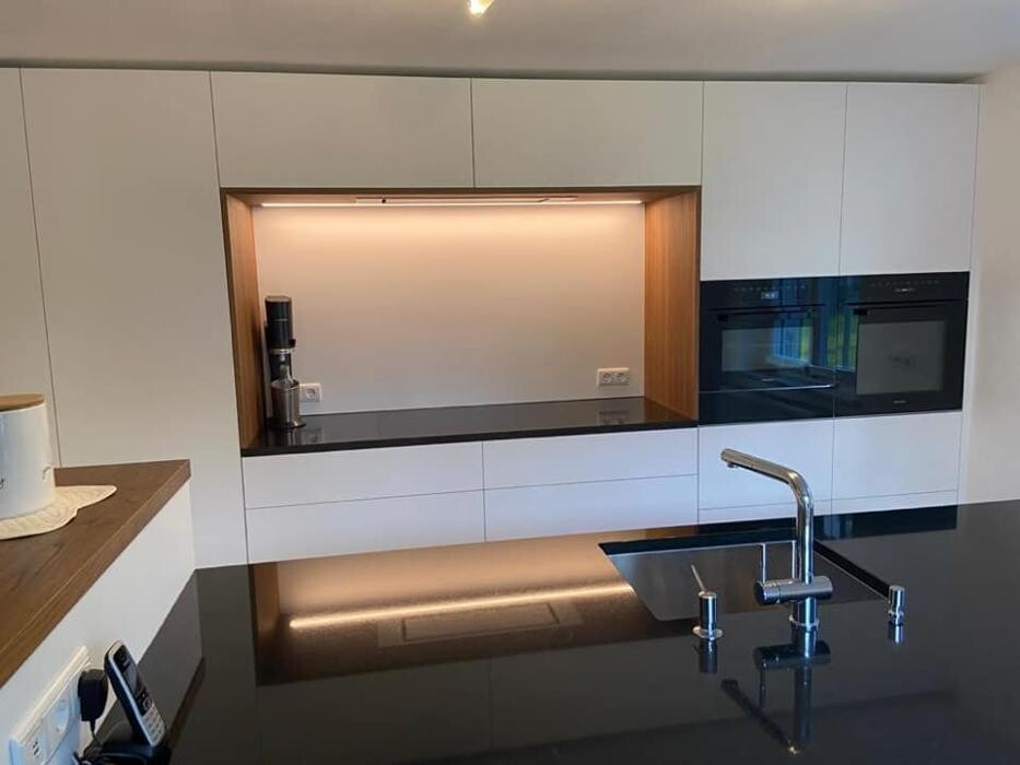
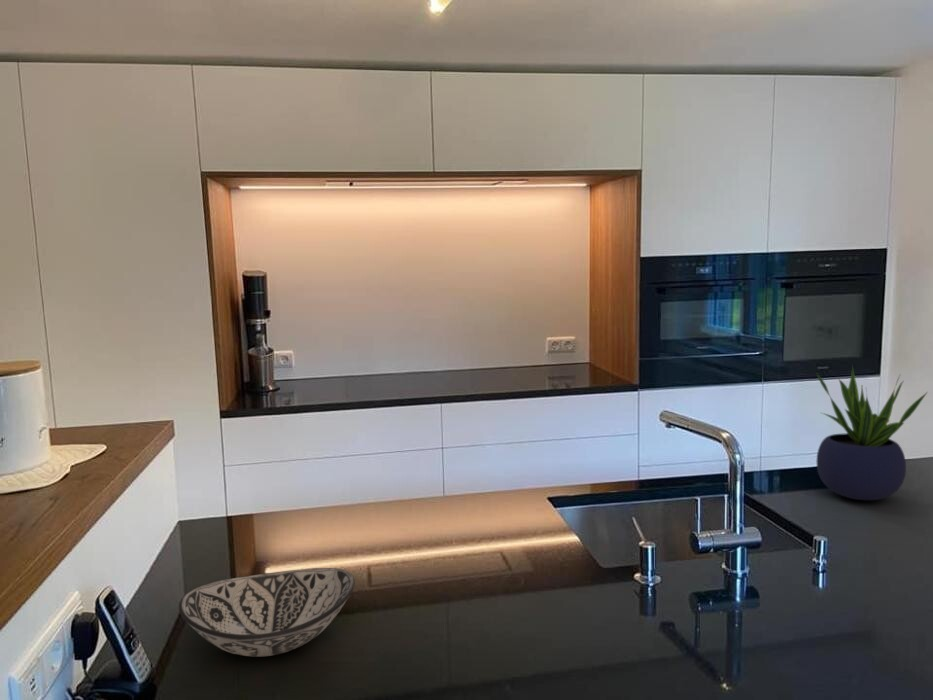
+ decorative bowl [178,567,356,658]
+ potted plant [815,364,929,501]
